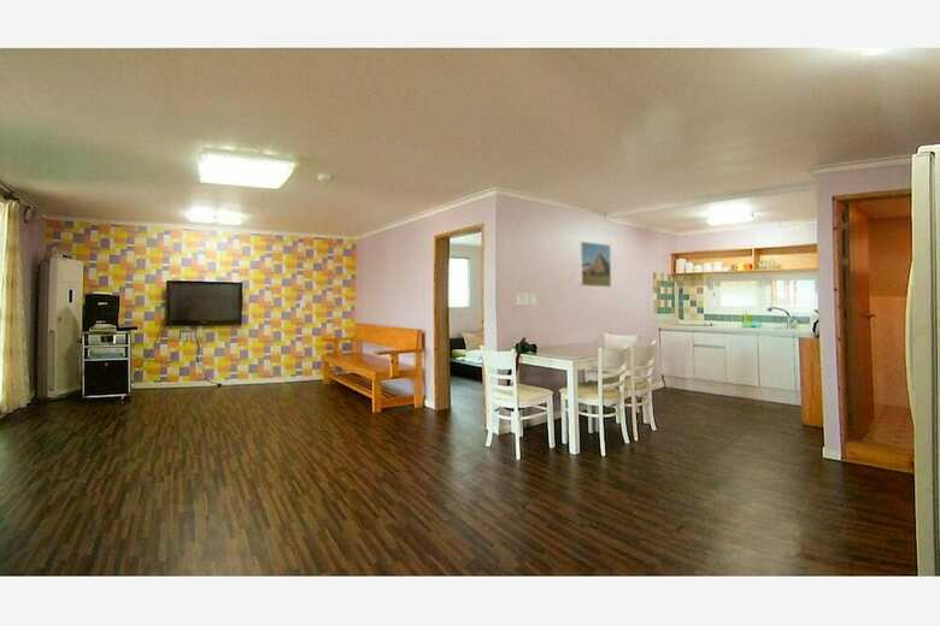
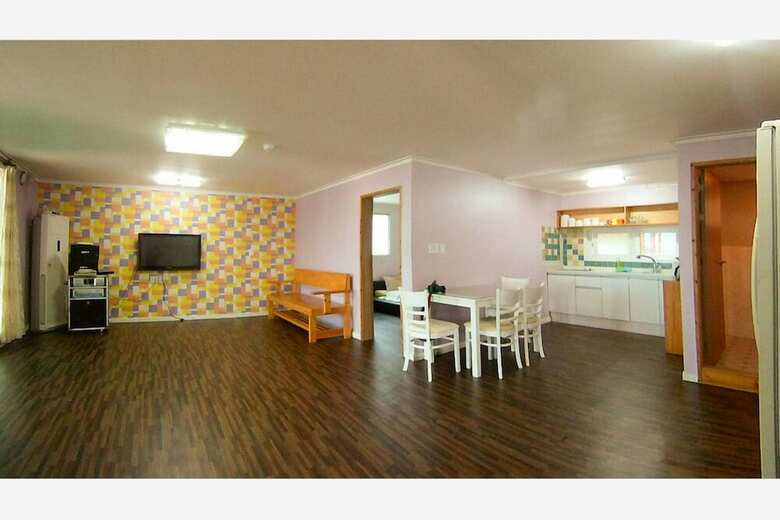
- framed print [578,241,612,288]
